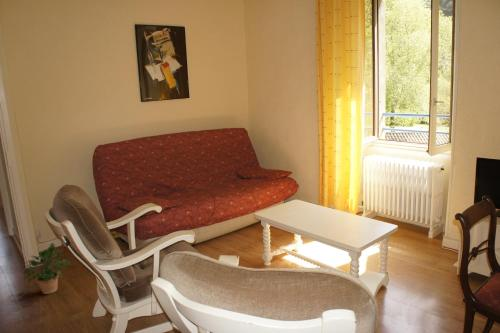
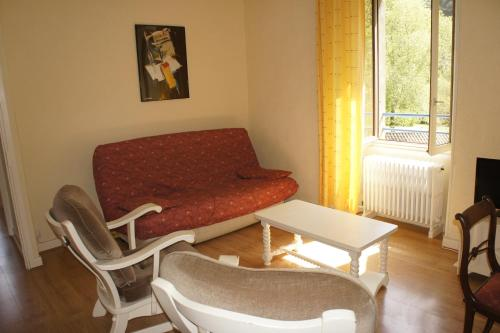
- potted plant [19,242,72,295]
